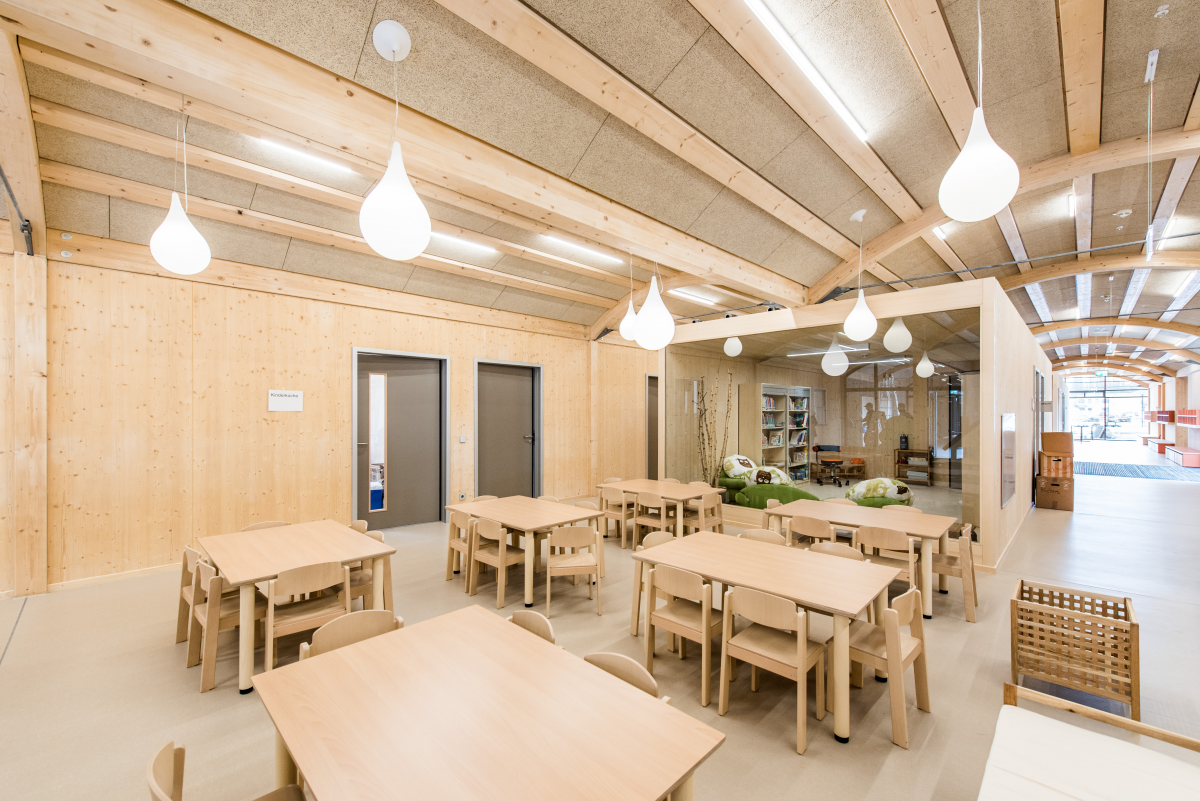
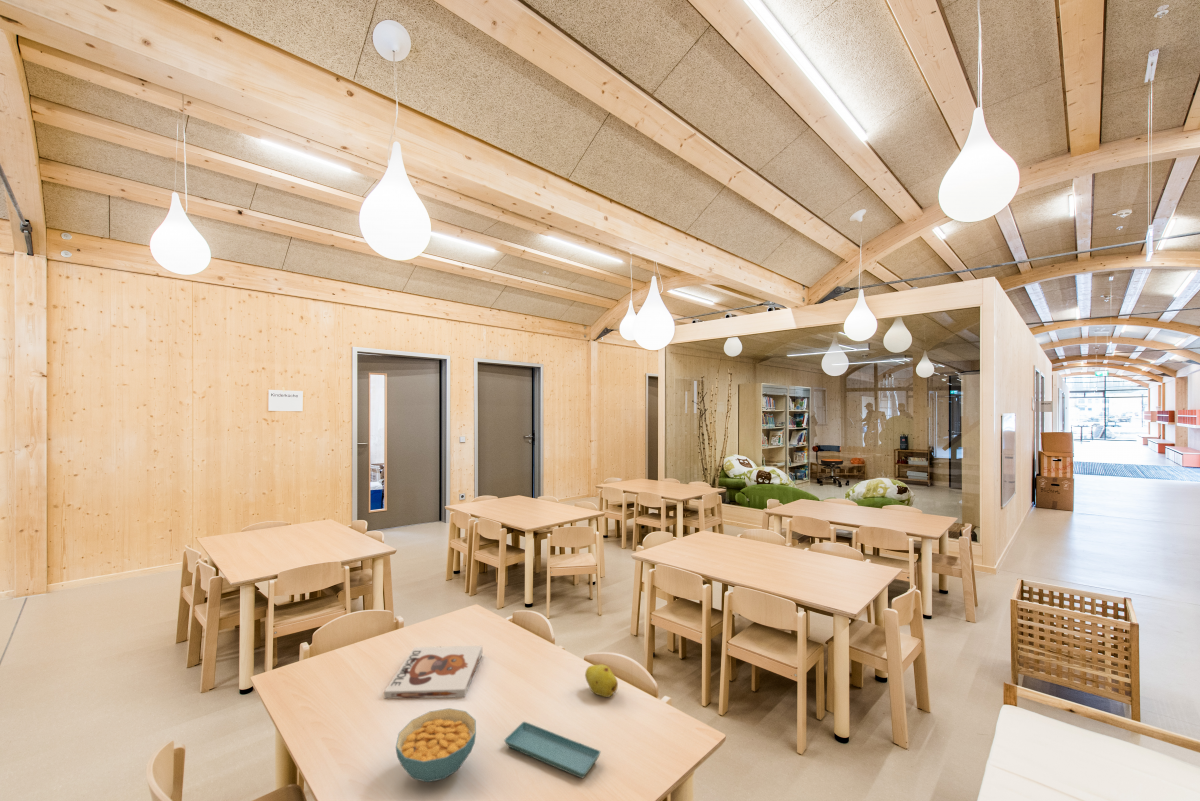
+ saucer [503,721,602,779]
+ cereal bowl [395,707,477,783]
+ fruit [584,664,619,698]
+ board game [383,645,483,699]
